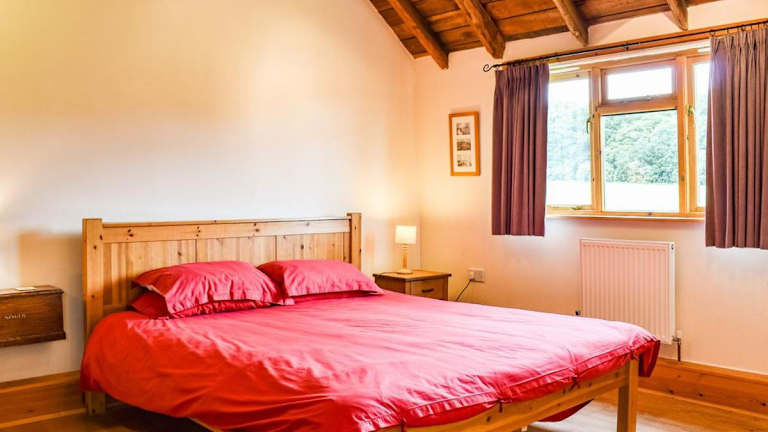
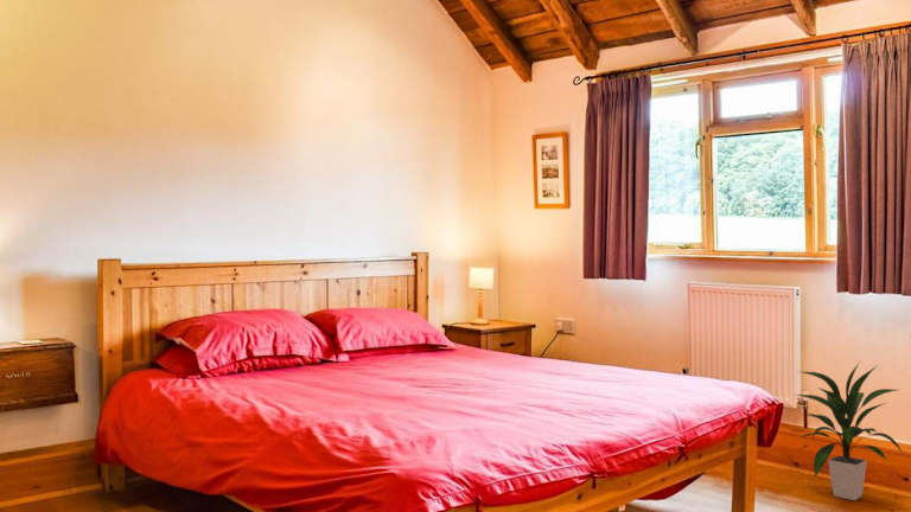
+ indoor plant [795,360,907,501]
